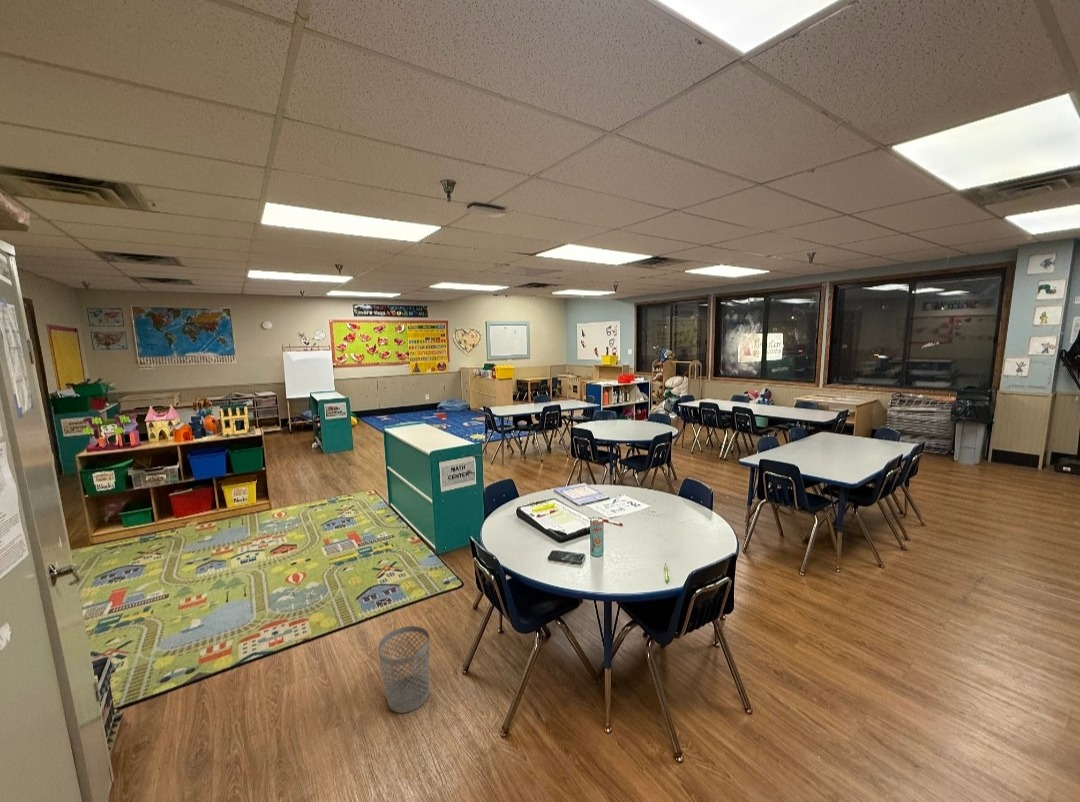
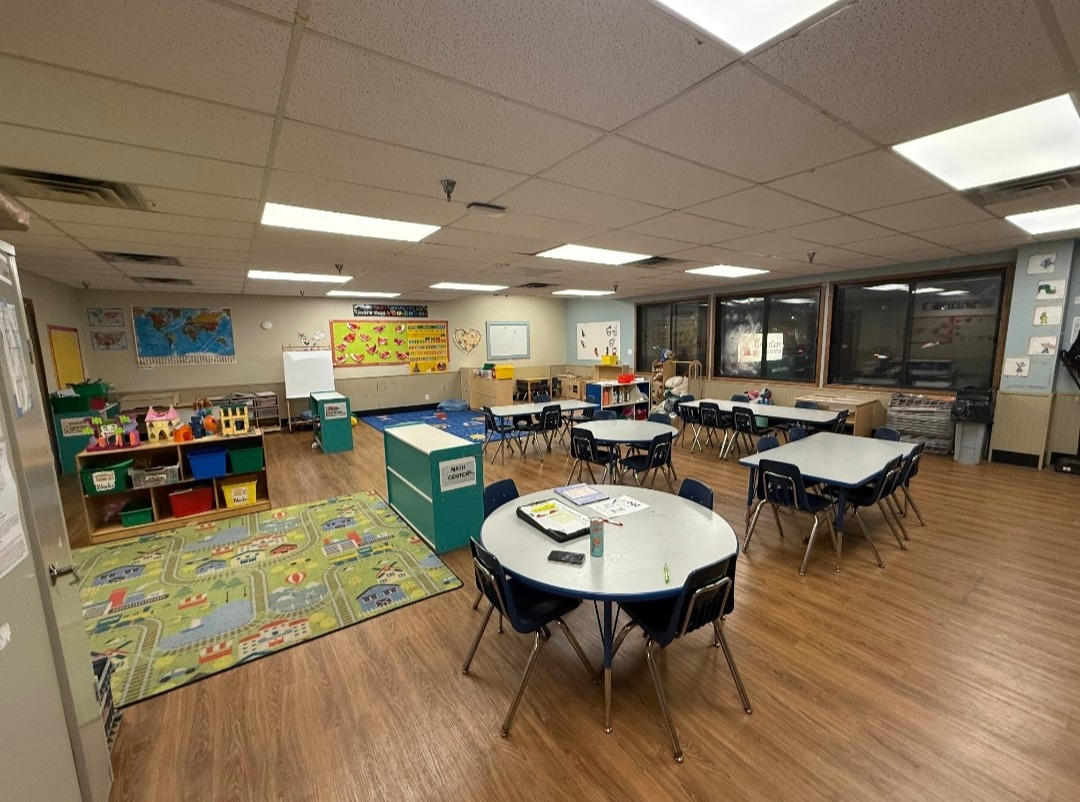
- wastebasket [377,625,431,714]
